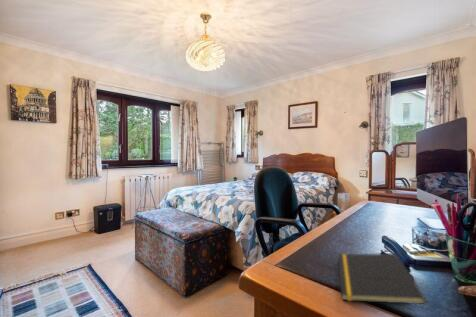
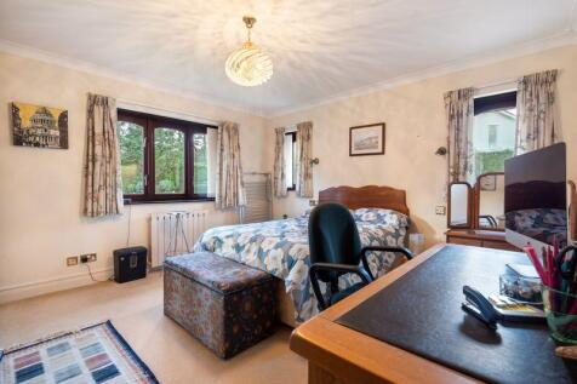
- notepad [337,252,428,305]
